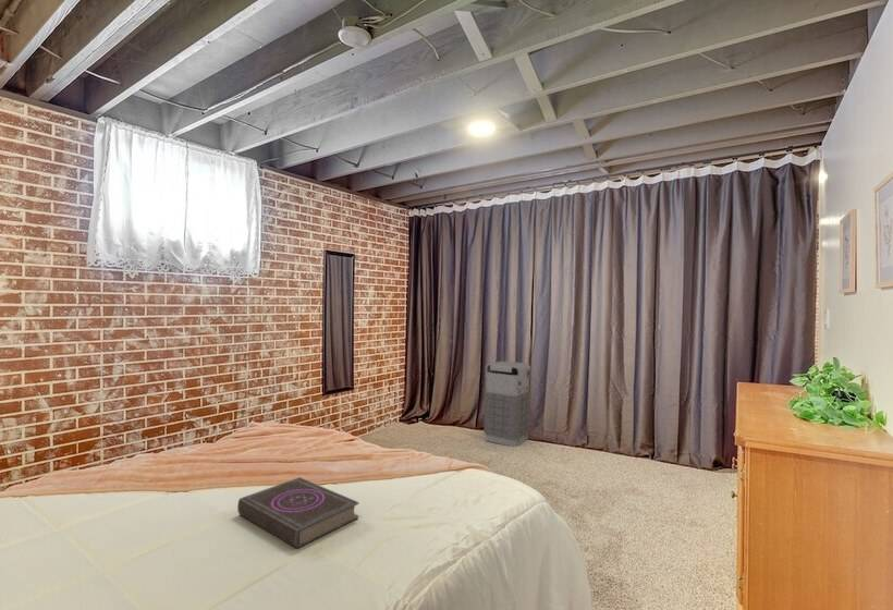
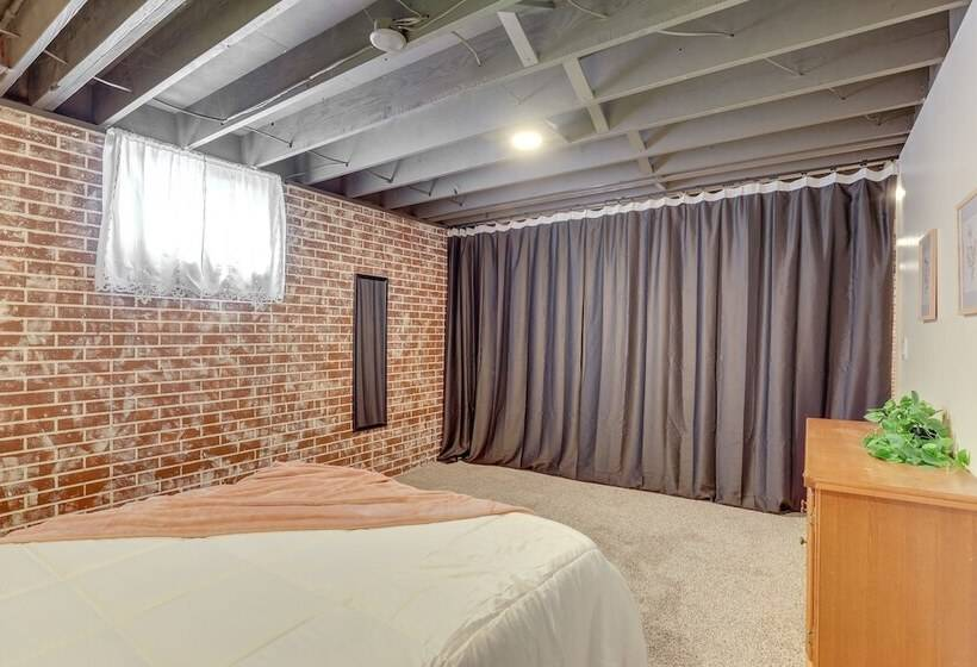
- grenade [482,361,533,448]
- book [236,476,359,549]
